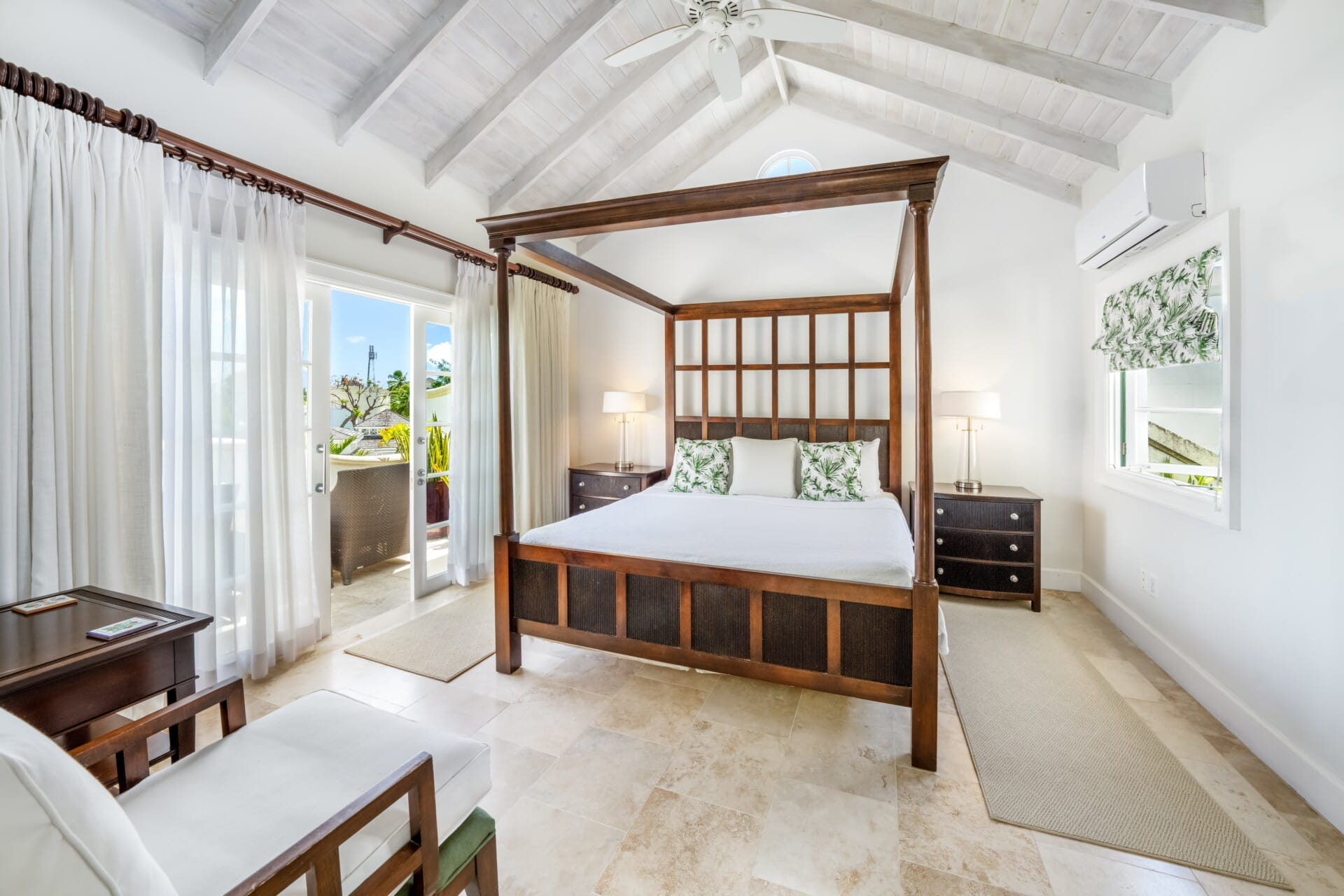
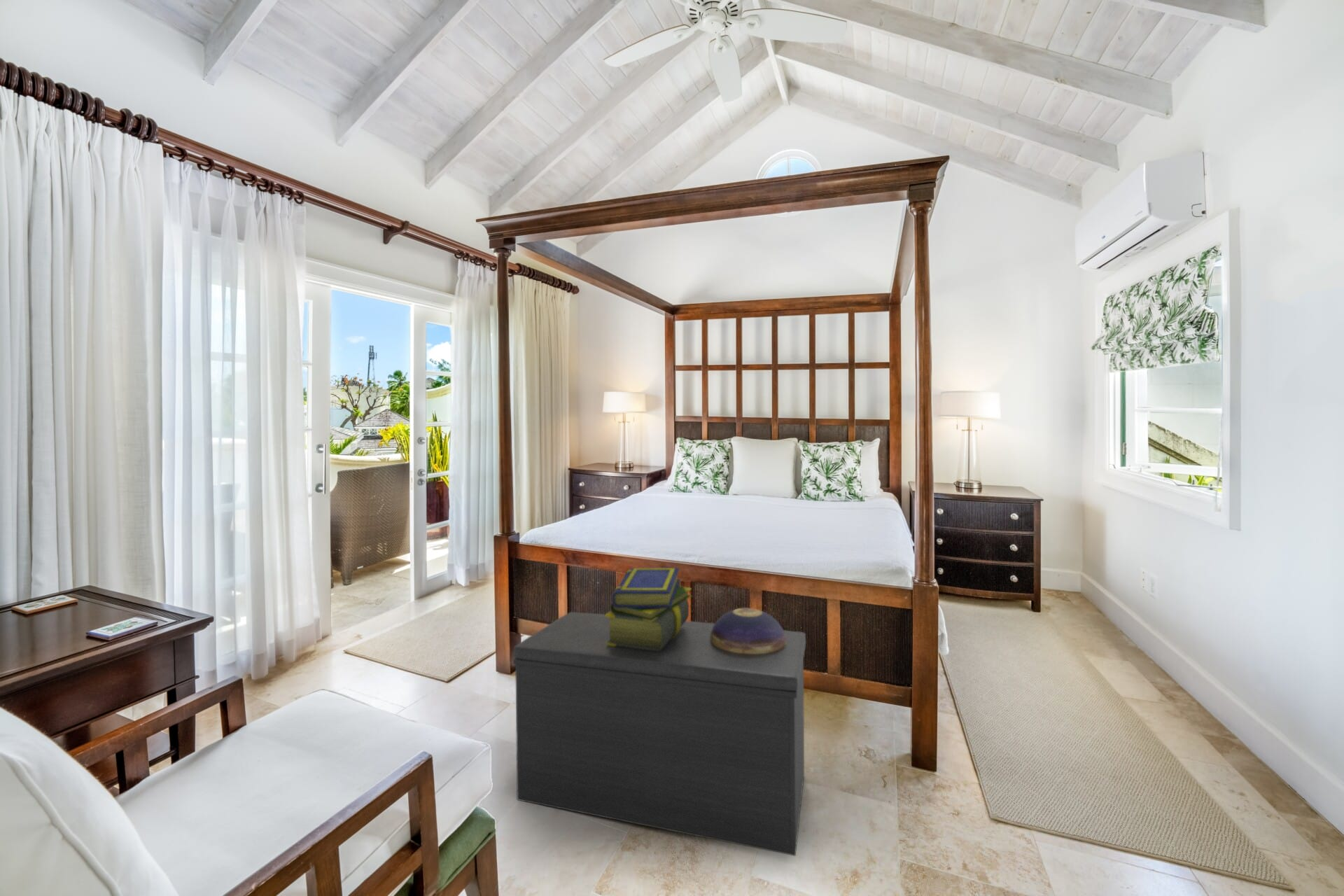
+ stack of books [605,567,692,651]
+ decorative bowl [710,608,786,654]
+ bench [512,611,806,857]
